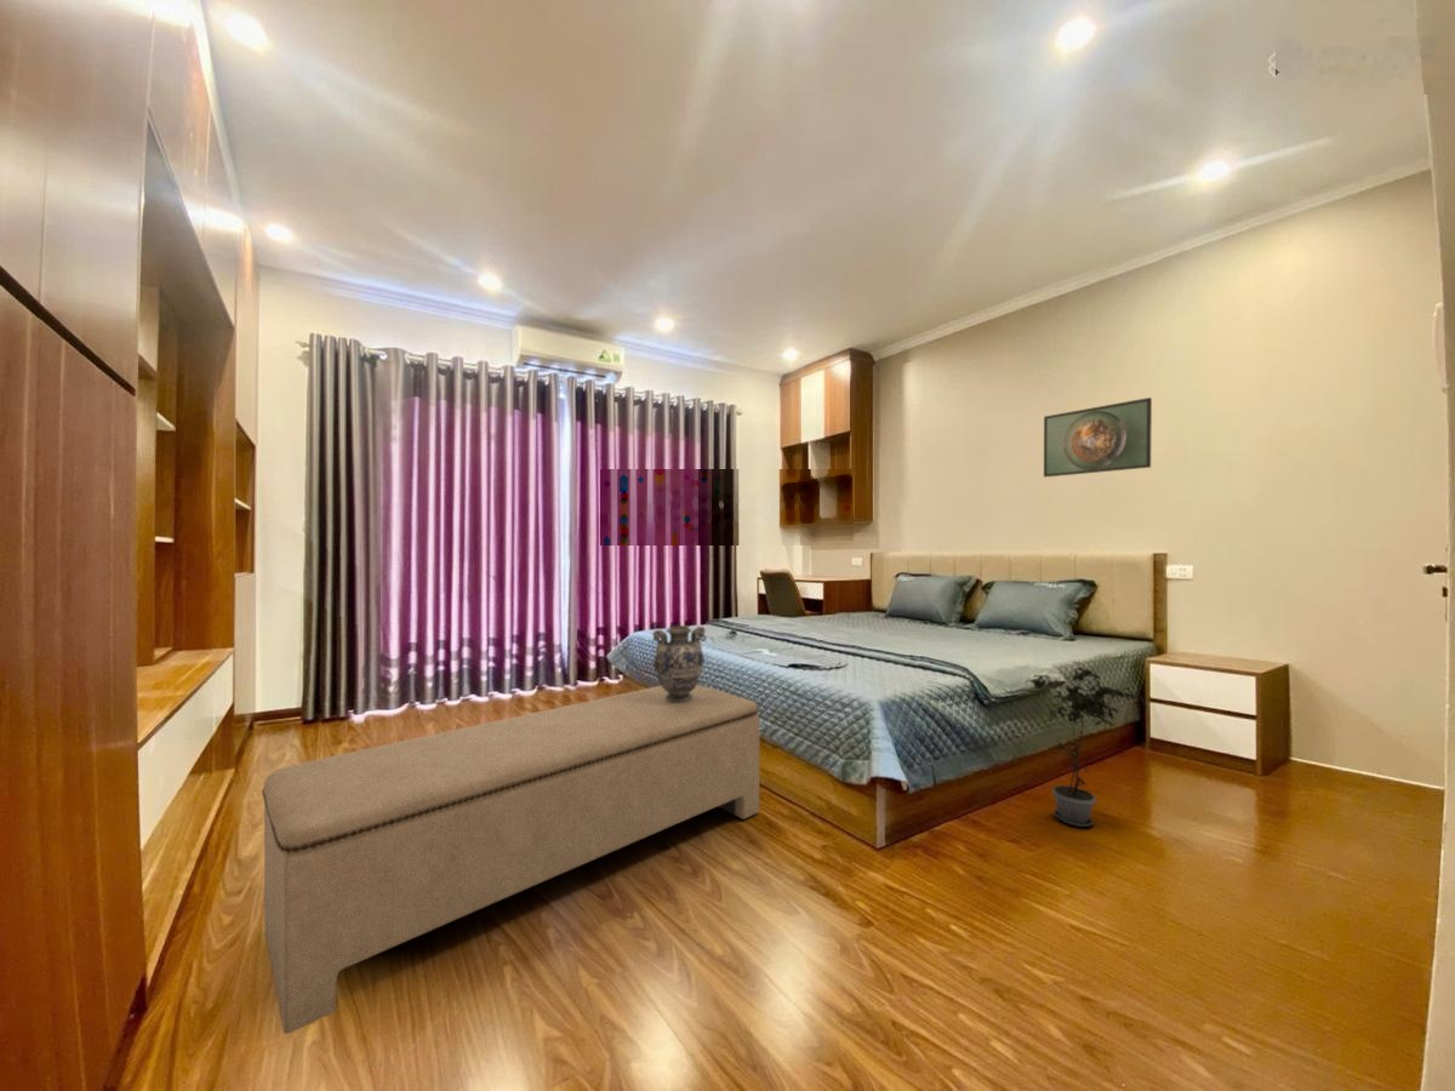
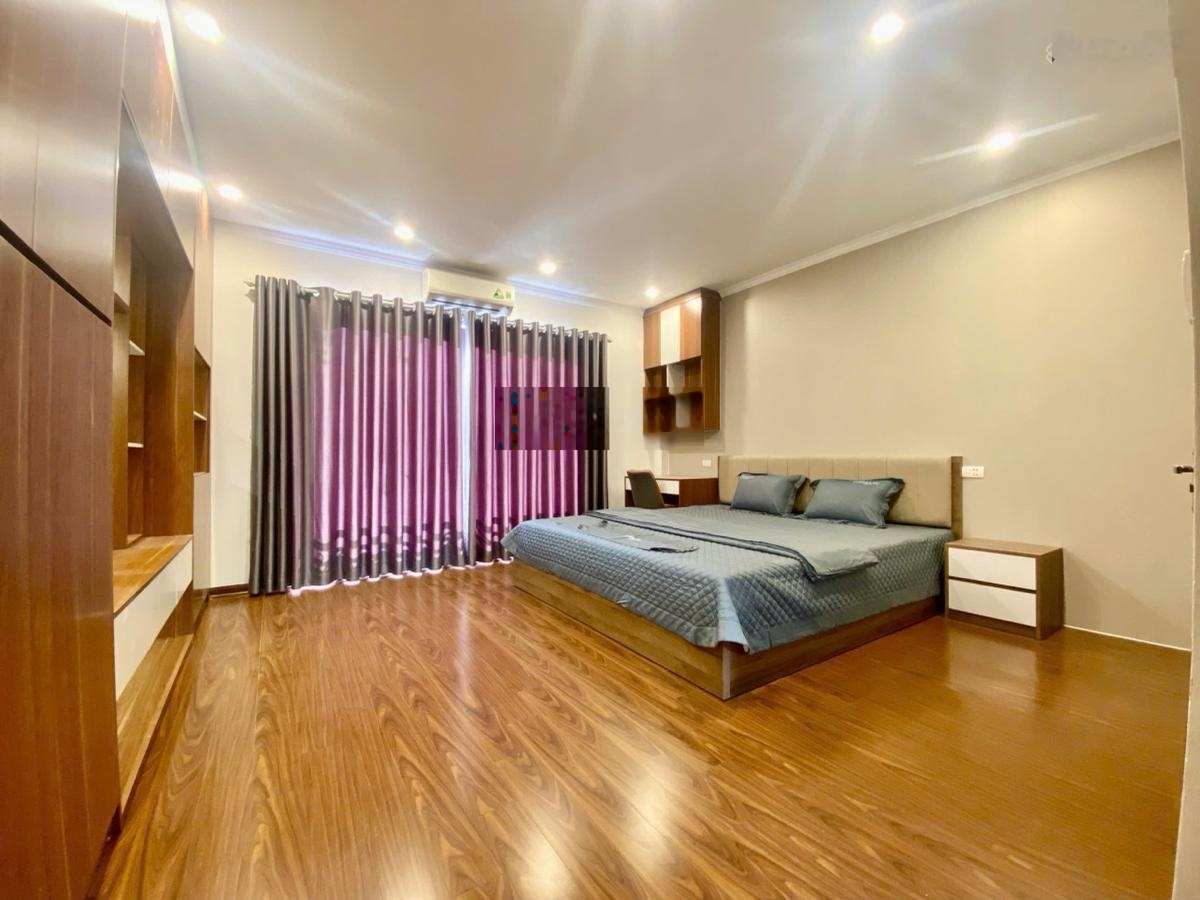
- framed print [1043,396,1153,479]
- potted plant [1026,661,1147,828]
- decorative vase [651,624,707,703]
- bench [261,684,761,1035]
